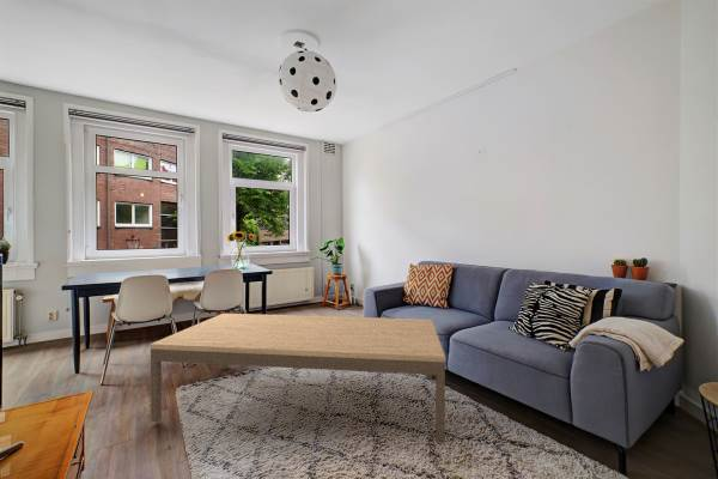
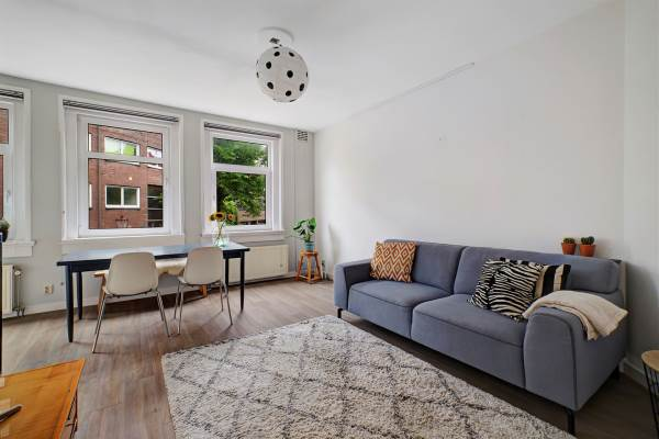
- coffee table [148,313,446,444]
